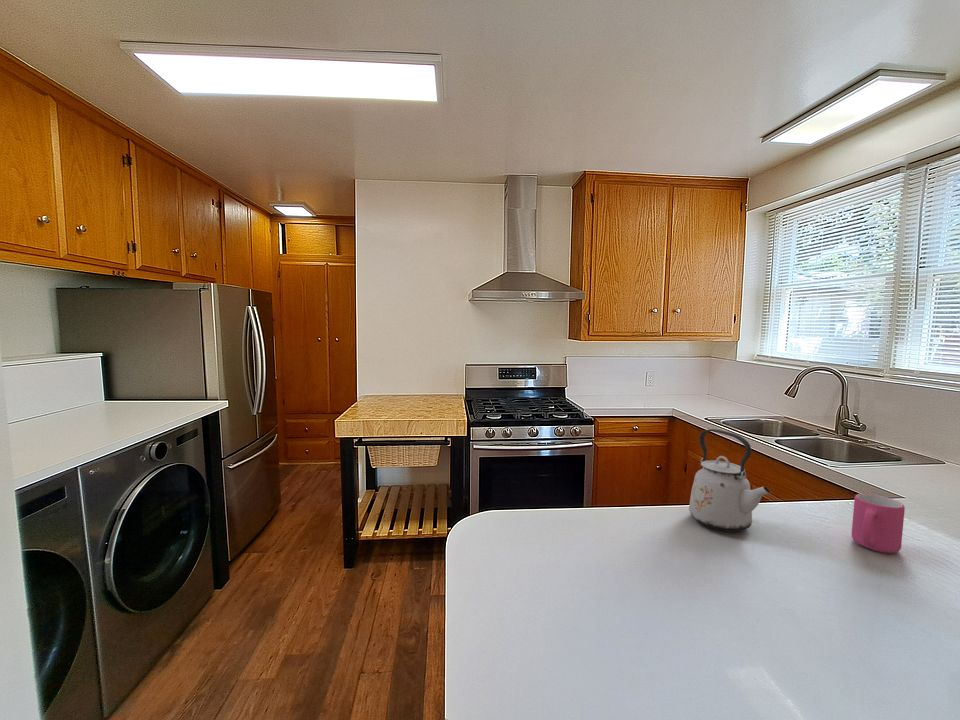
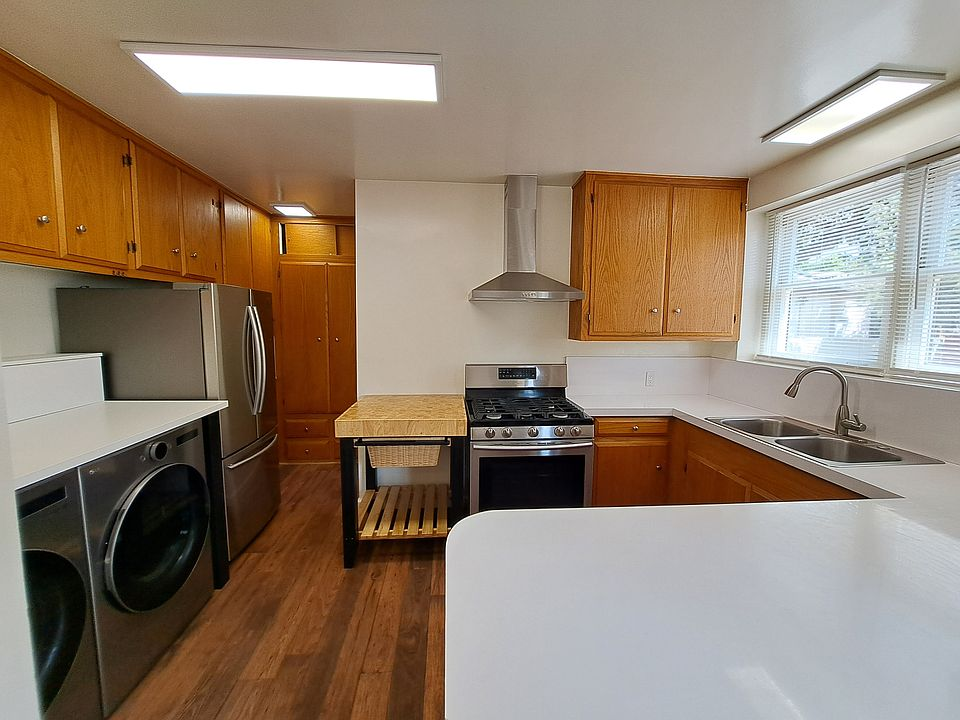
- mug [851,493,906,554]
- kettle [688,428,772,533]
